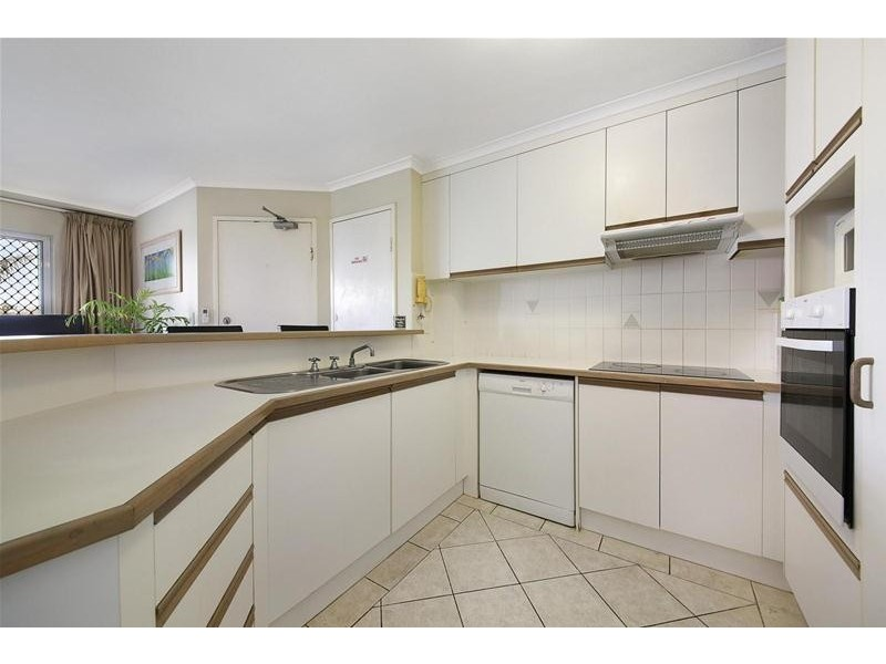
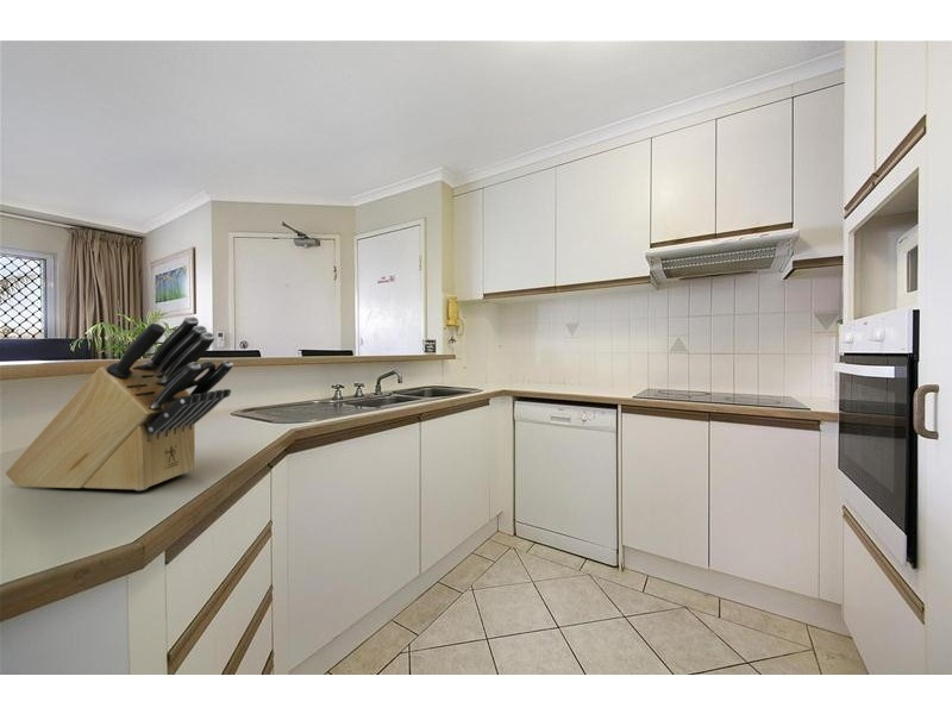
+ knife block [5,315,234,491]
